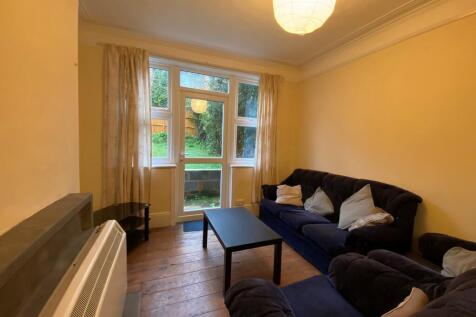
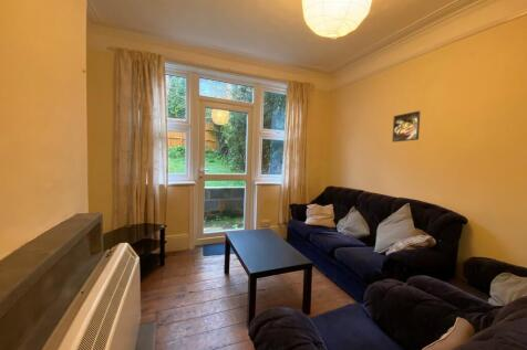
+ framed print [391,110,422,144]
